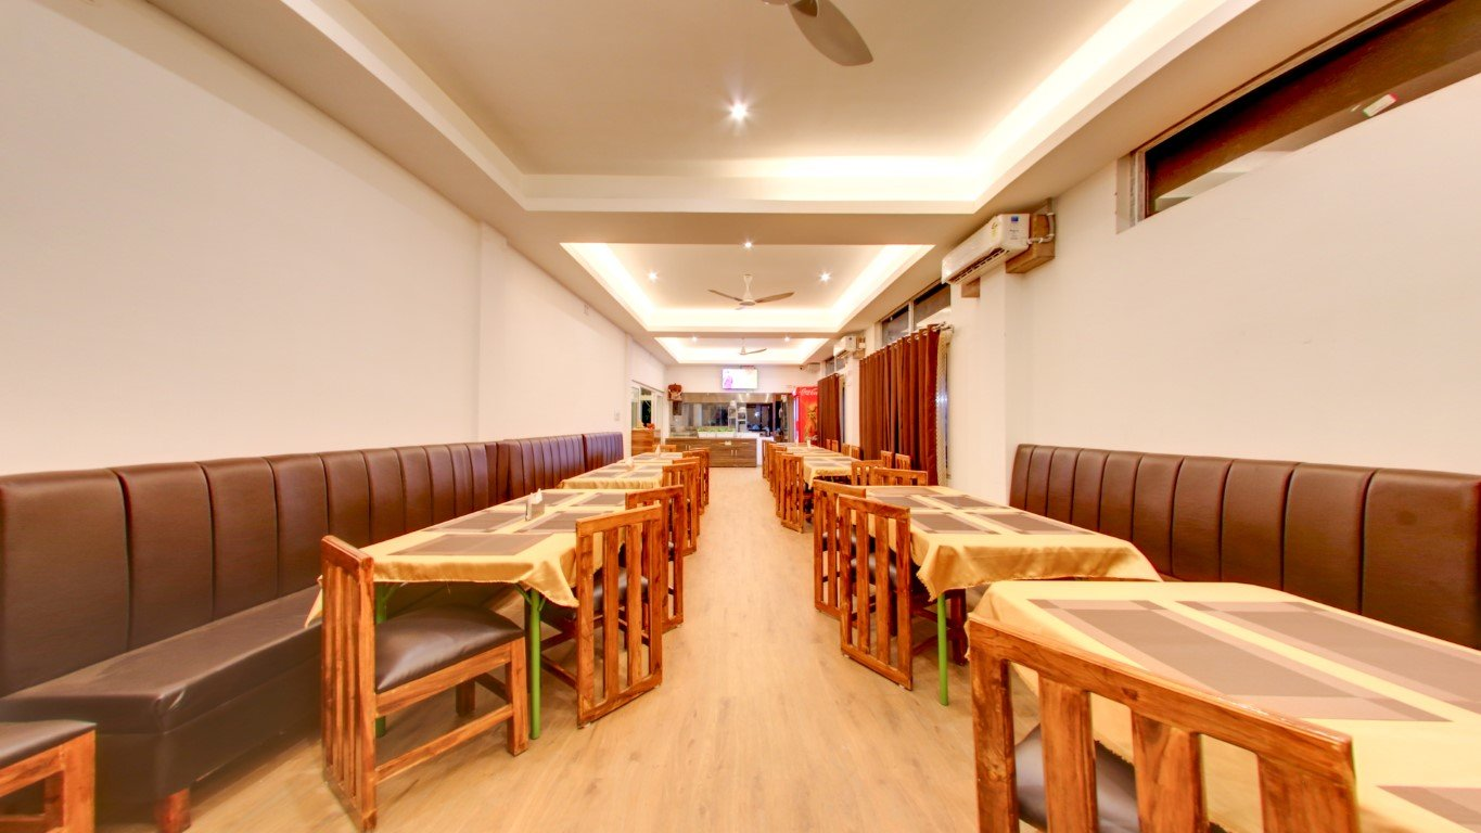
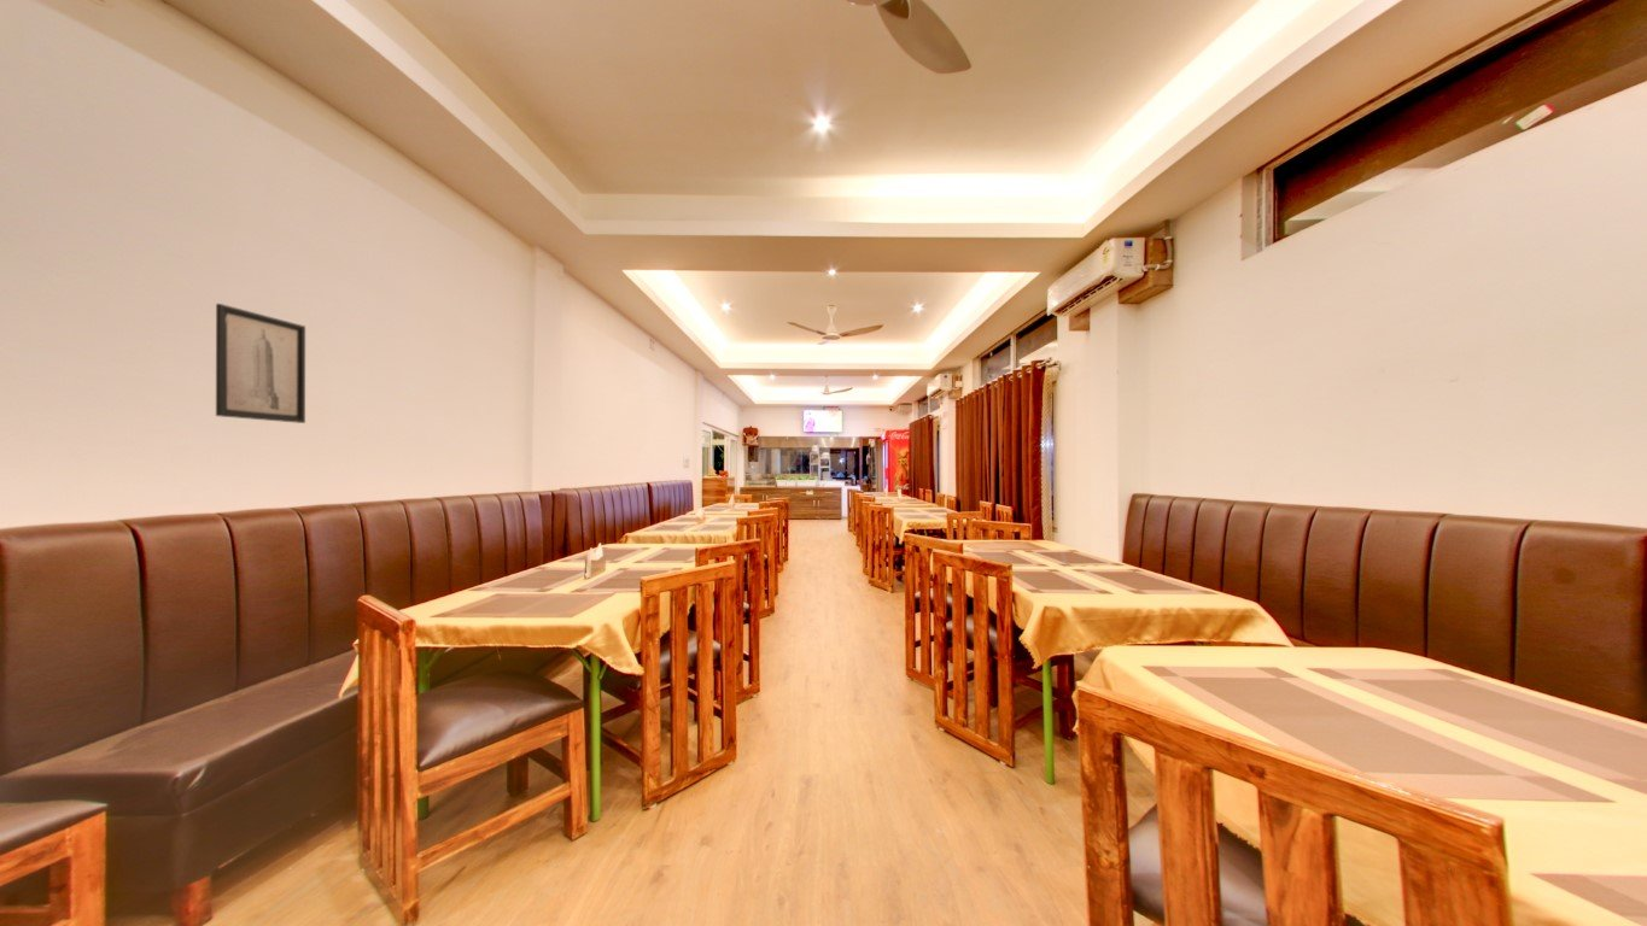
+ wall art [215,303,306,424]
